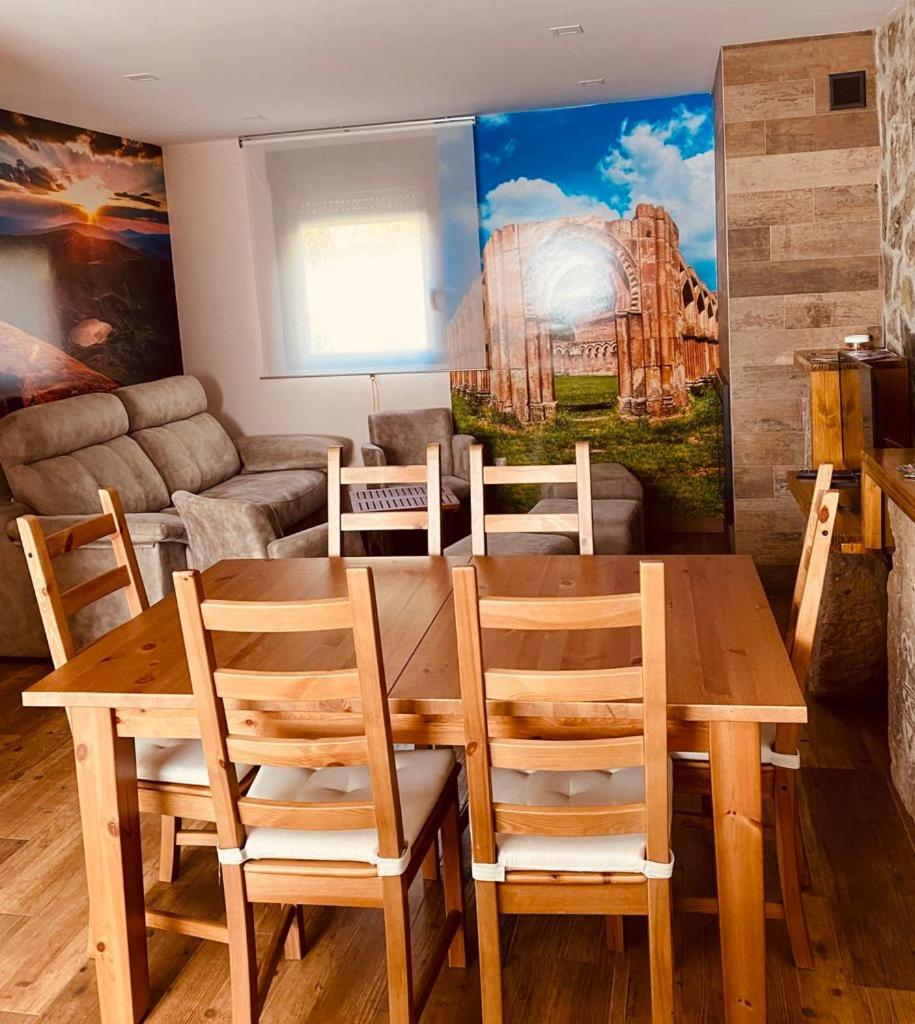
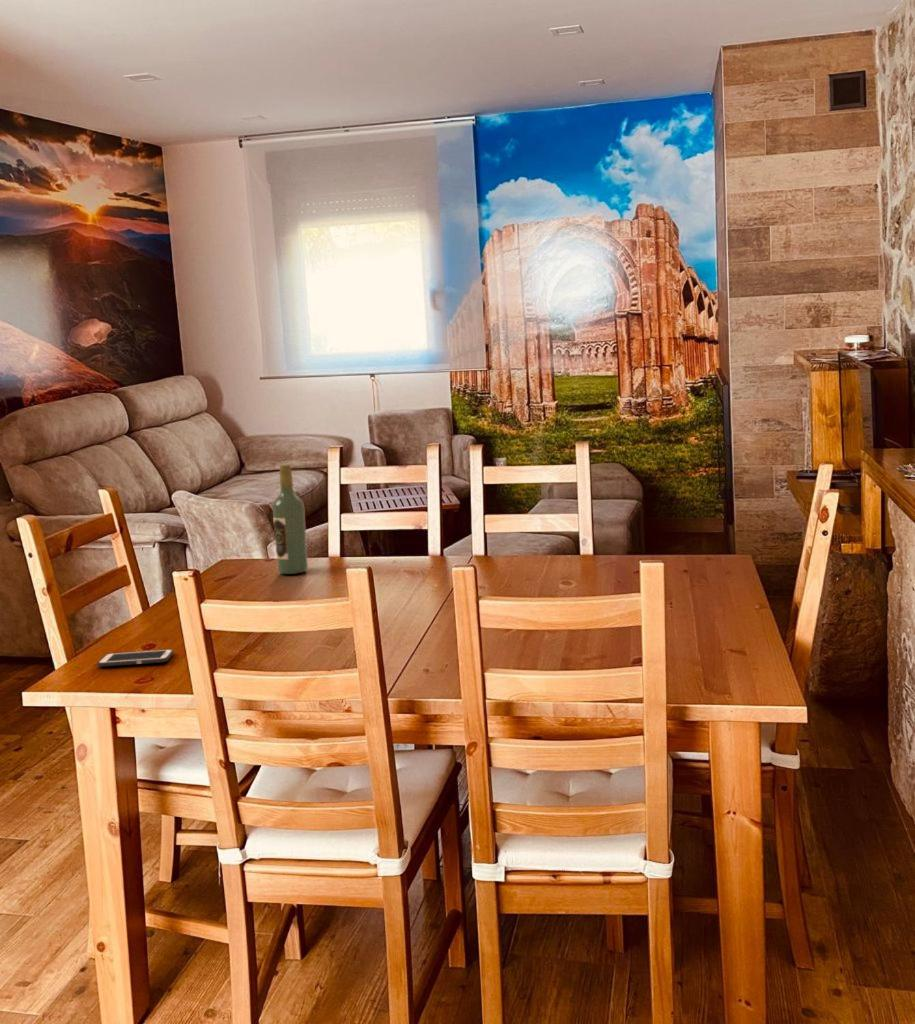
+ cell phone [97,648,175,667]
+ wine bottle [272,463,309,575]
